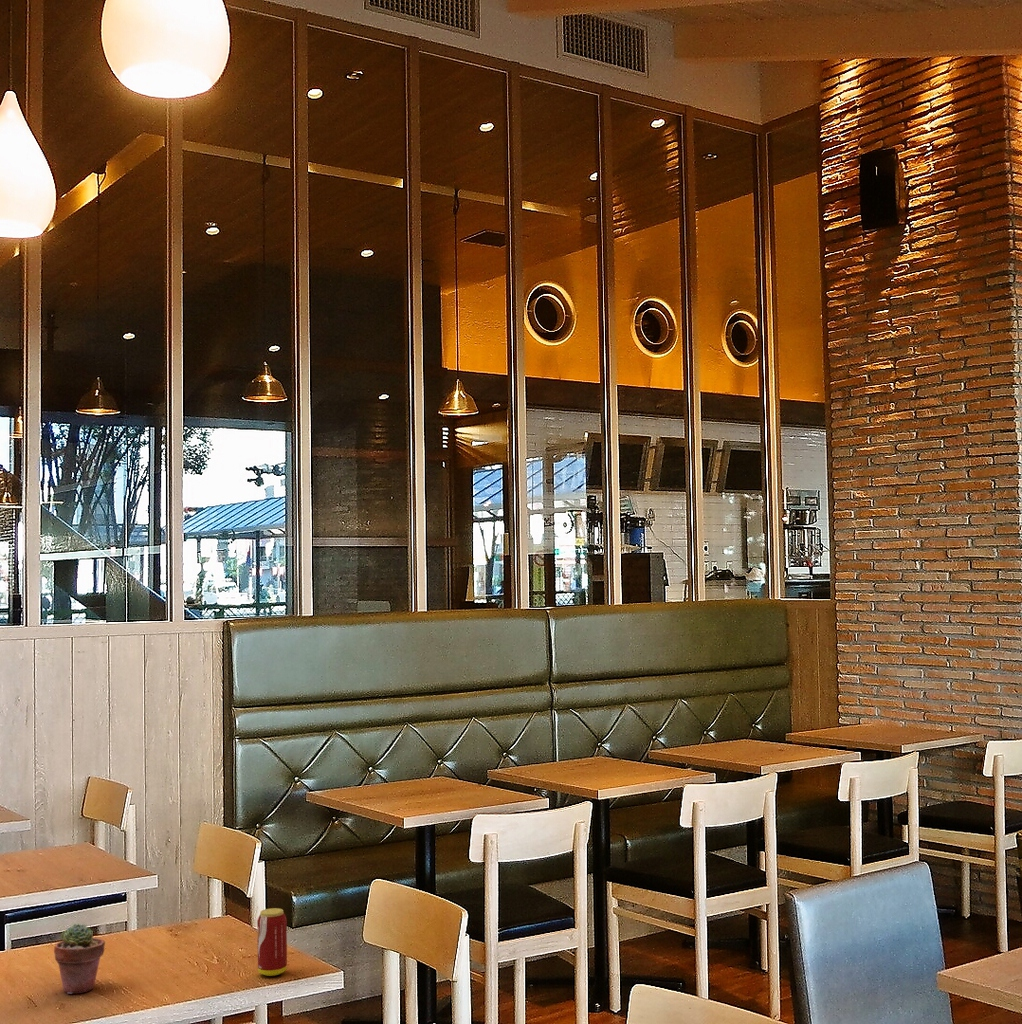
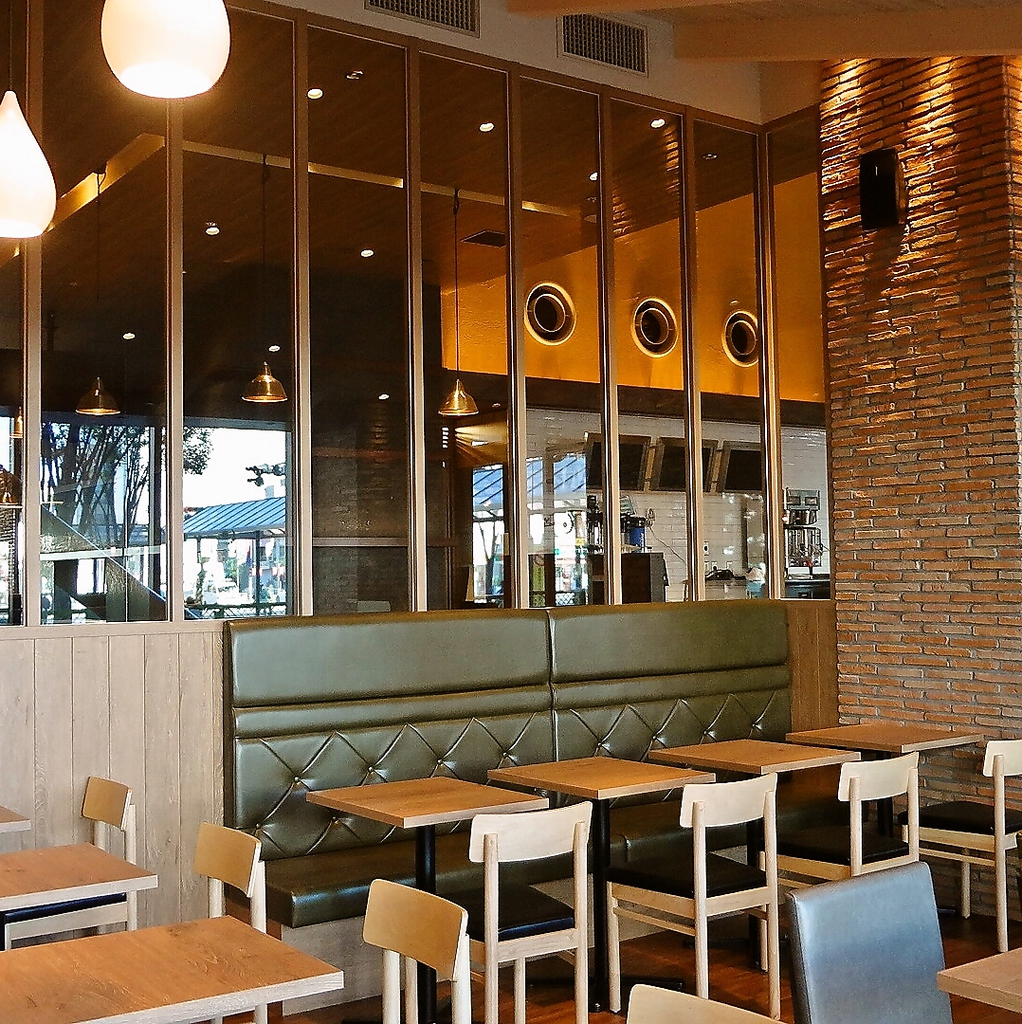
- beverage can [256,907,288,977]
- potted succulent [53,923,106,995]
